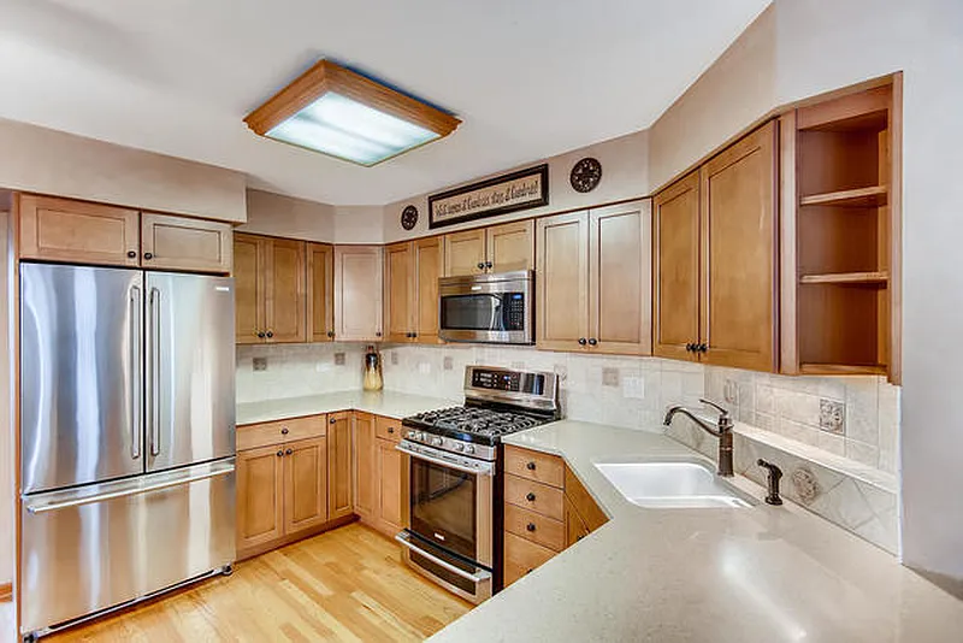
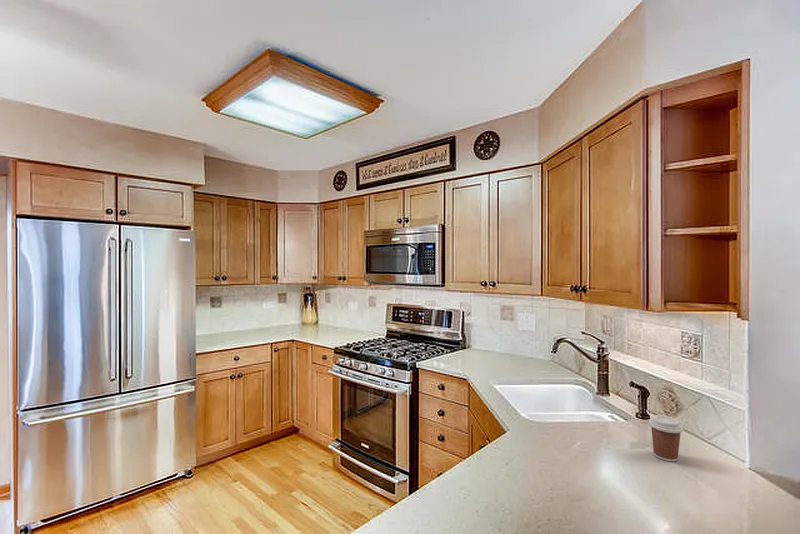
+ coffee cup [648,414,684,463]
